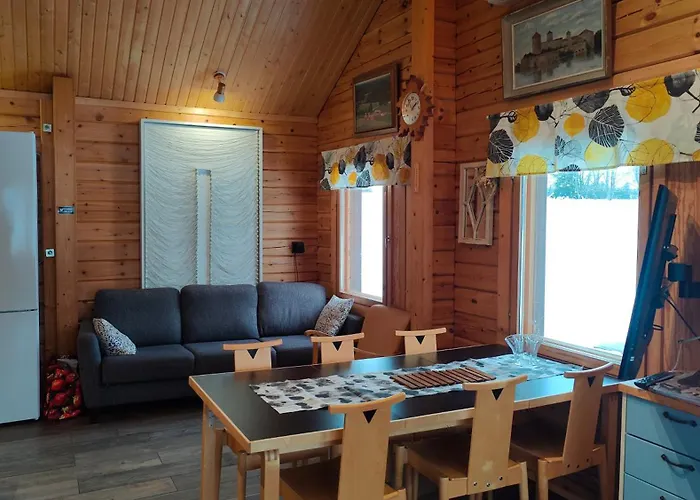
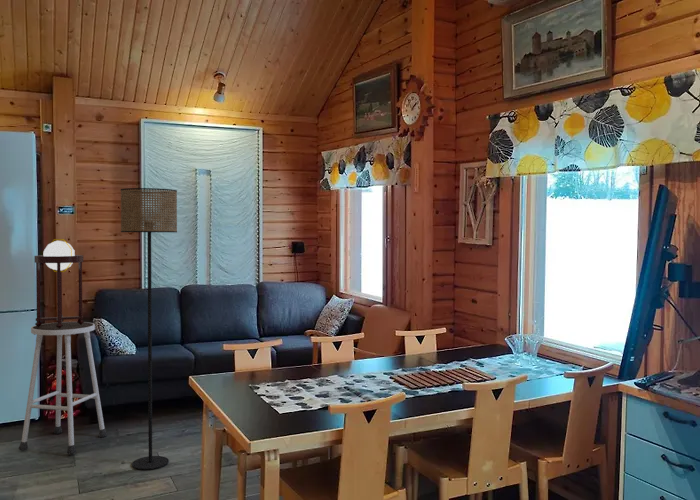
+ stool [18,321,108,455]
+ table lamp [34,238,85,329]
+ floor lamp [120,187,178,471]
